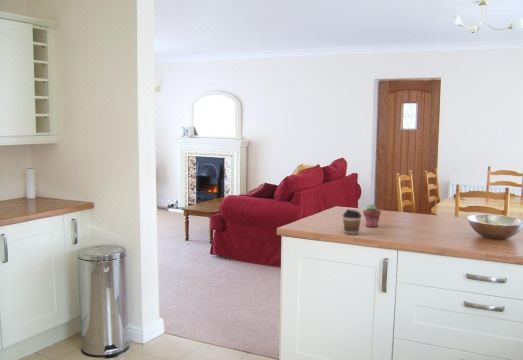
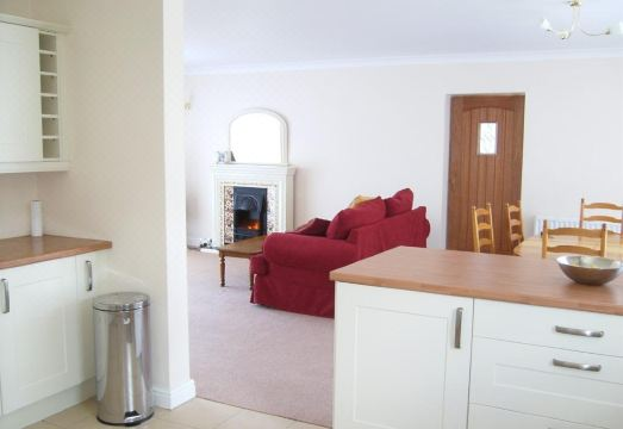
- potted succulent [362,203,382,228]
- coffee cup [342,208,362,236]
